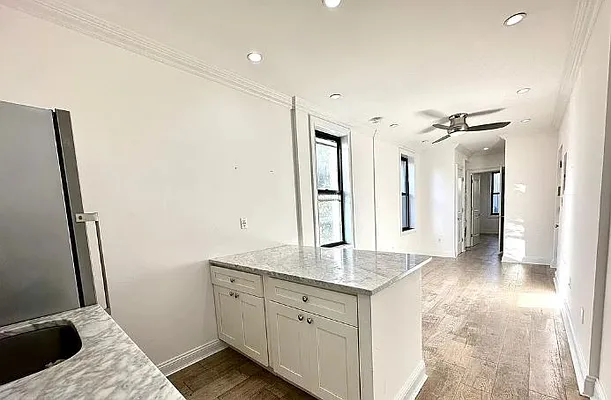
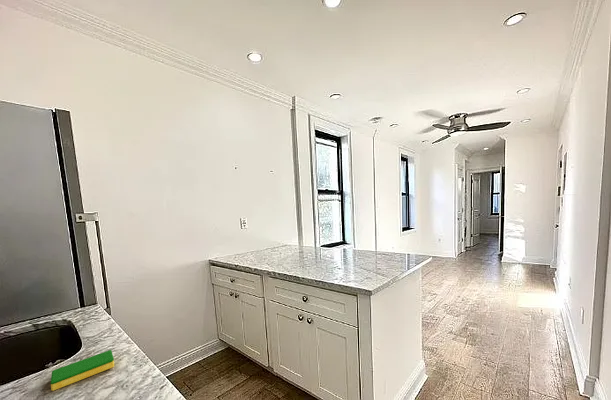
+ dish sponge [50,349,115,392]
